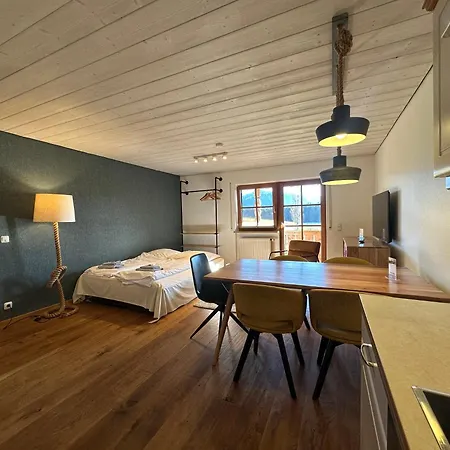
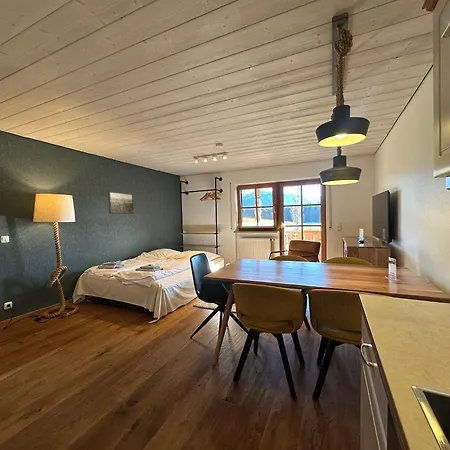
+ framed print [108,191,134,215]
